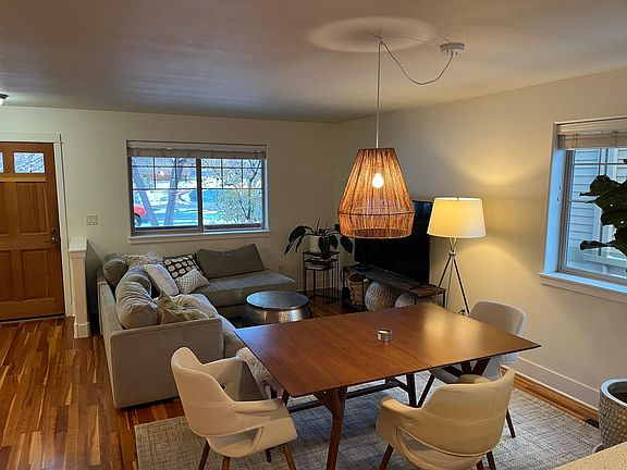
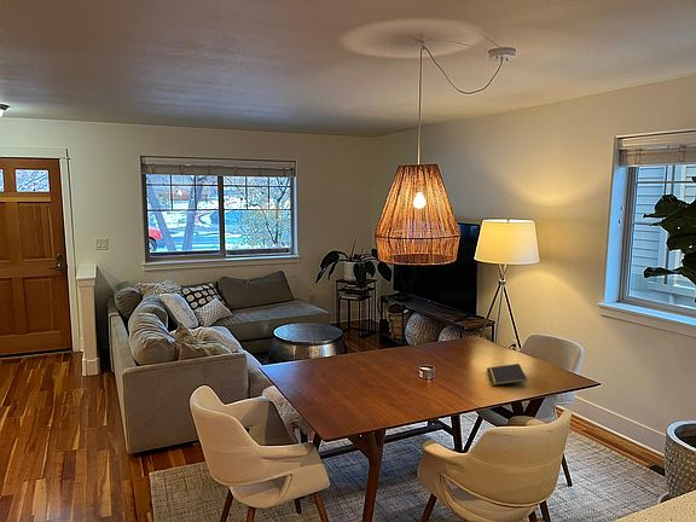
+ notepad [486,362,528,387]
